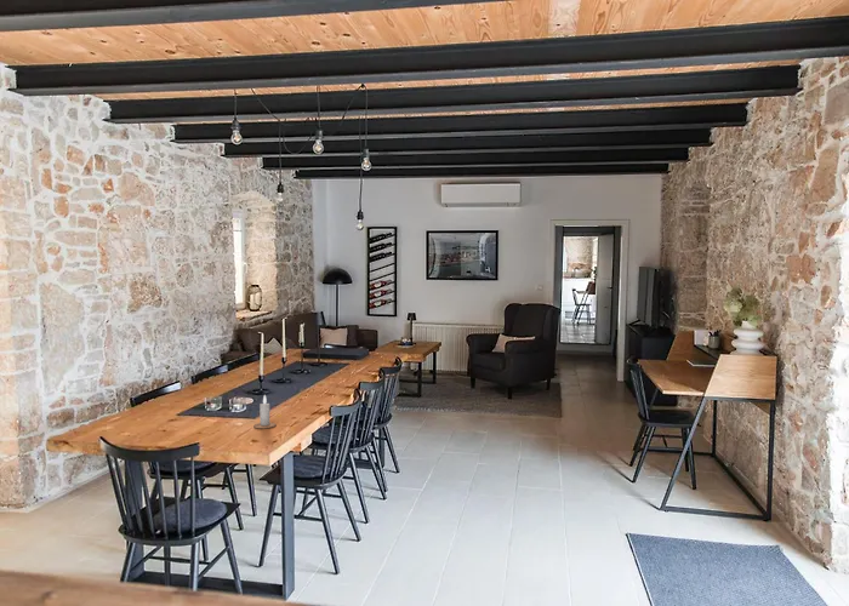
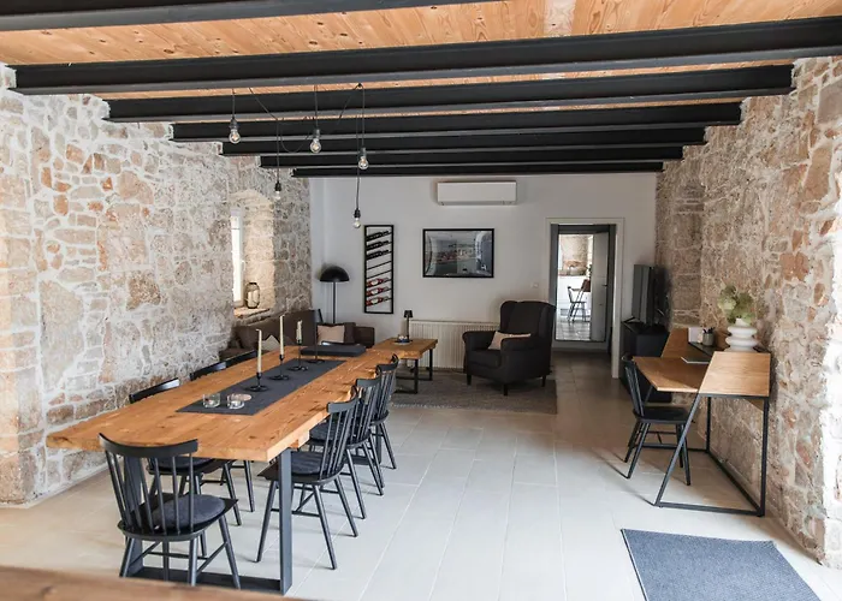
- candle [252,394,277,429]
